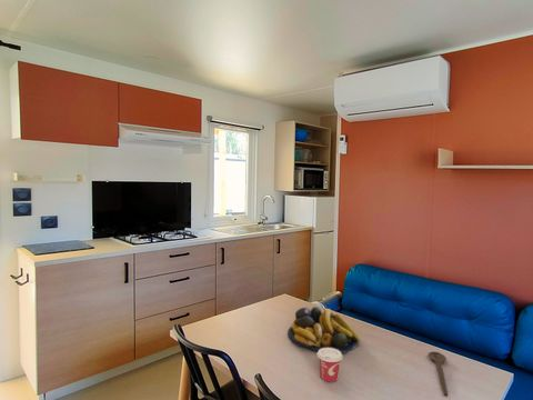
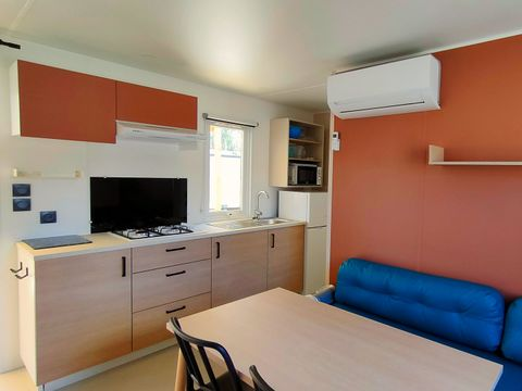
- cup [316,348,344,383]
- fruit bowl [286,306,361,354]
- wooden spoon [428,351,449,398]
